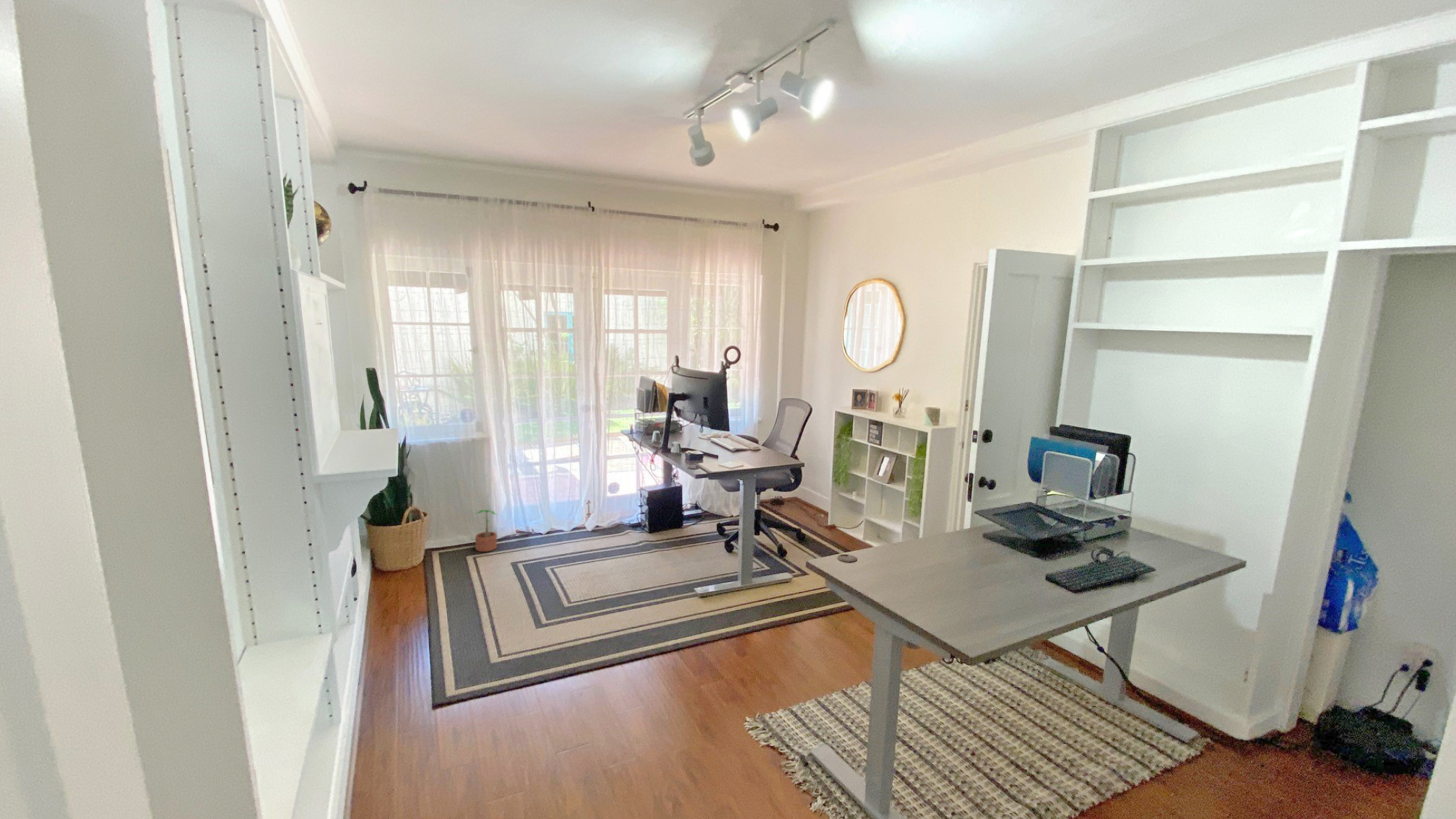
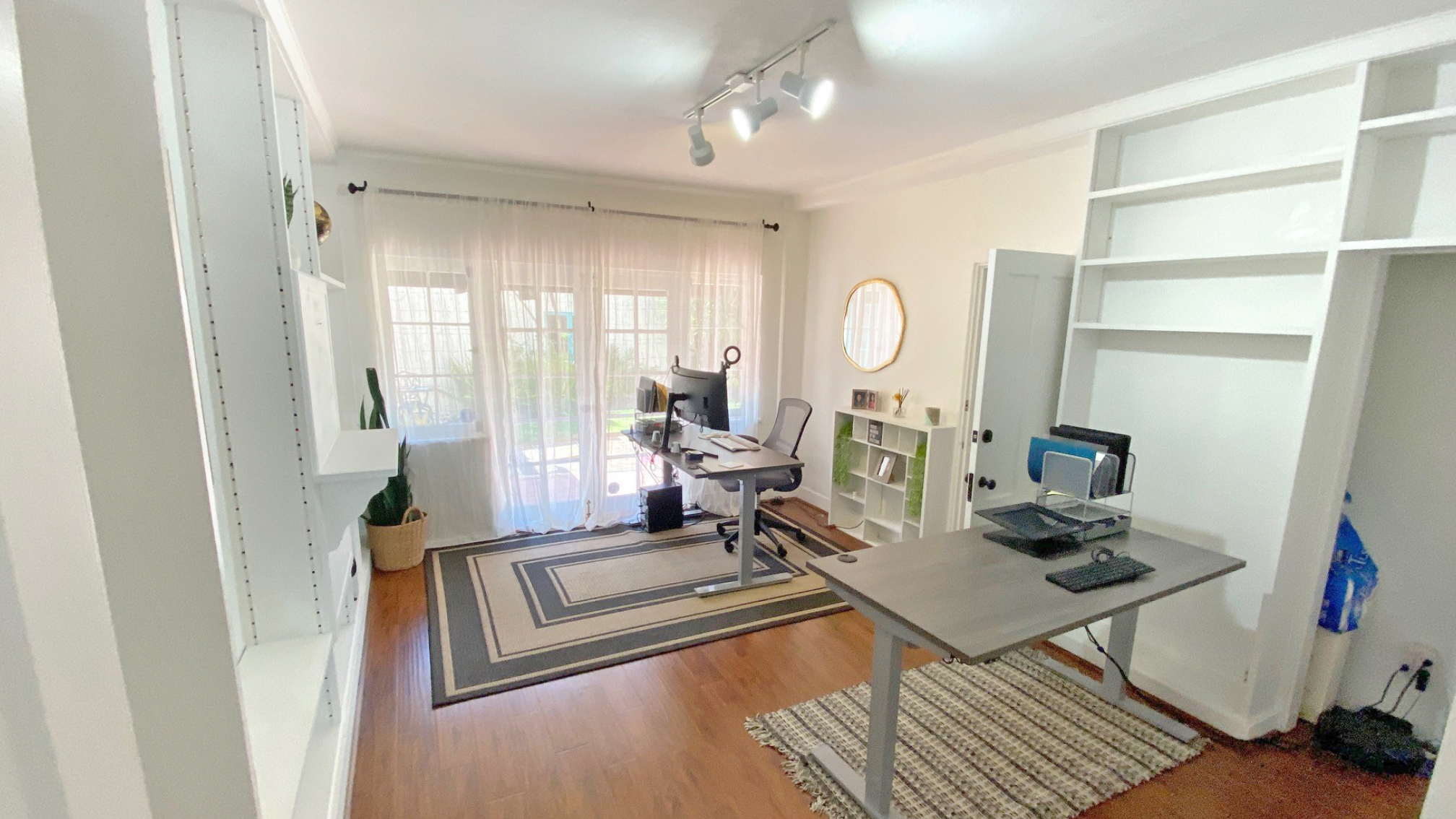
- potted plant [474,509,498,553]
